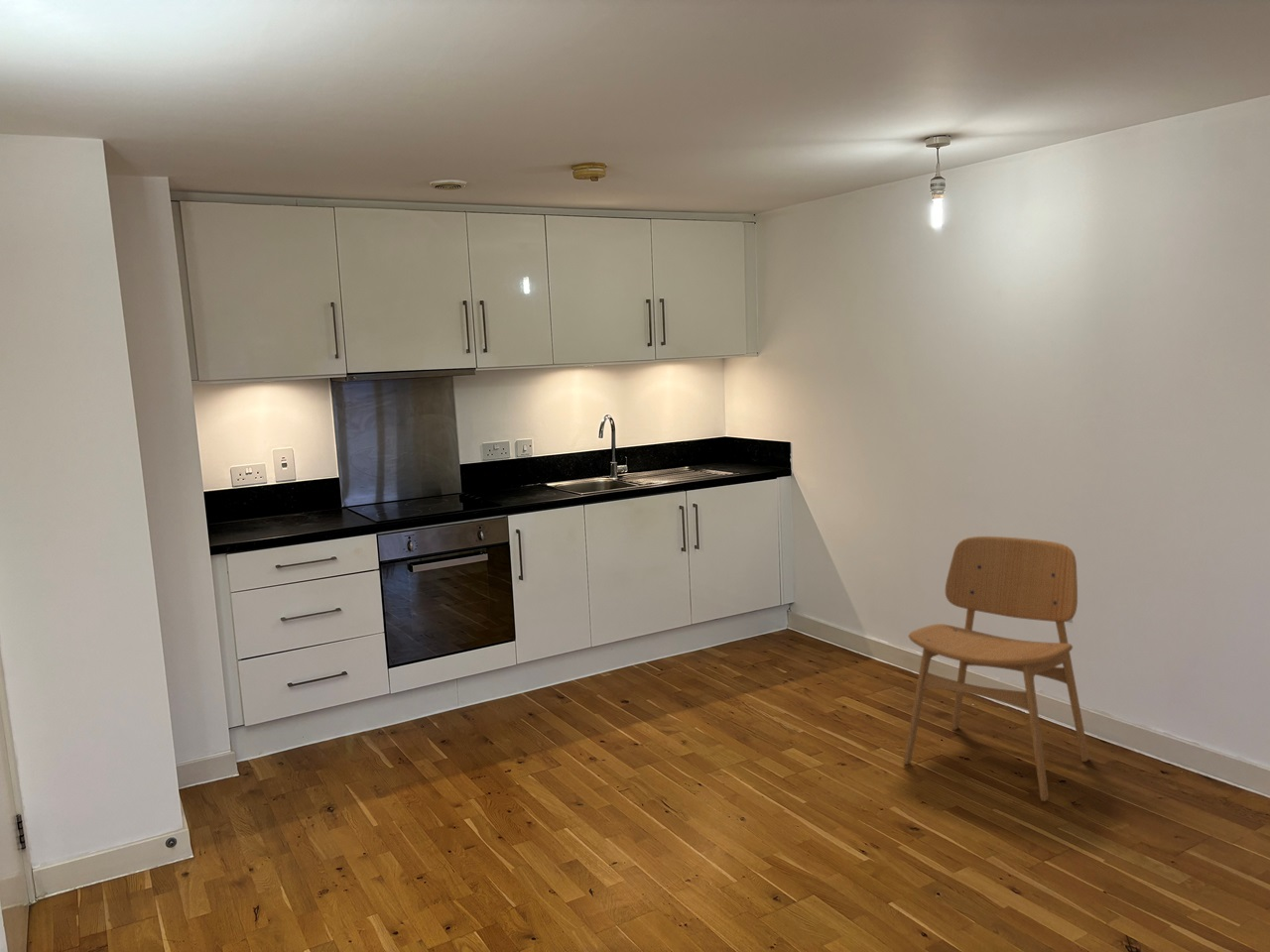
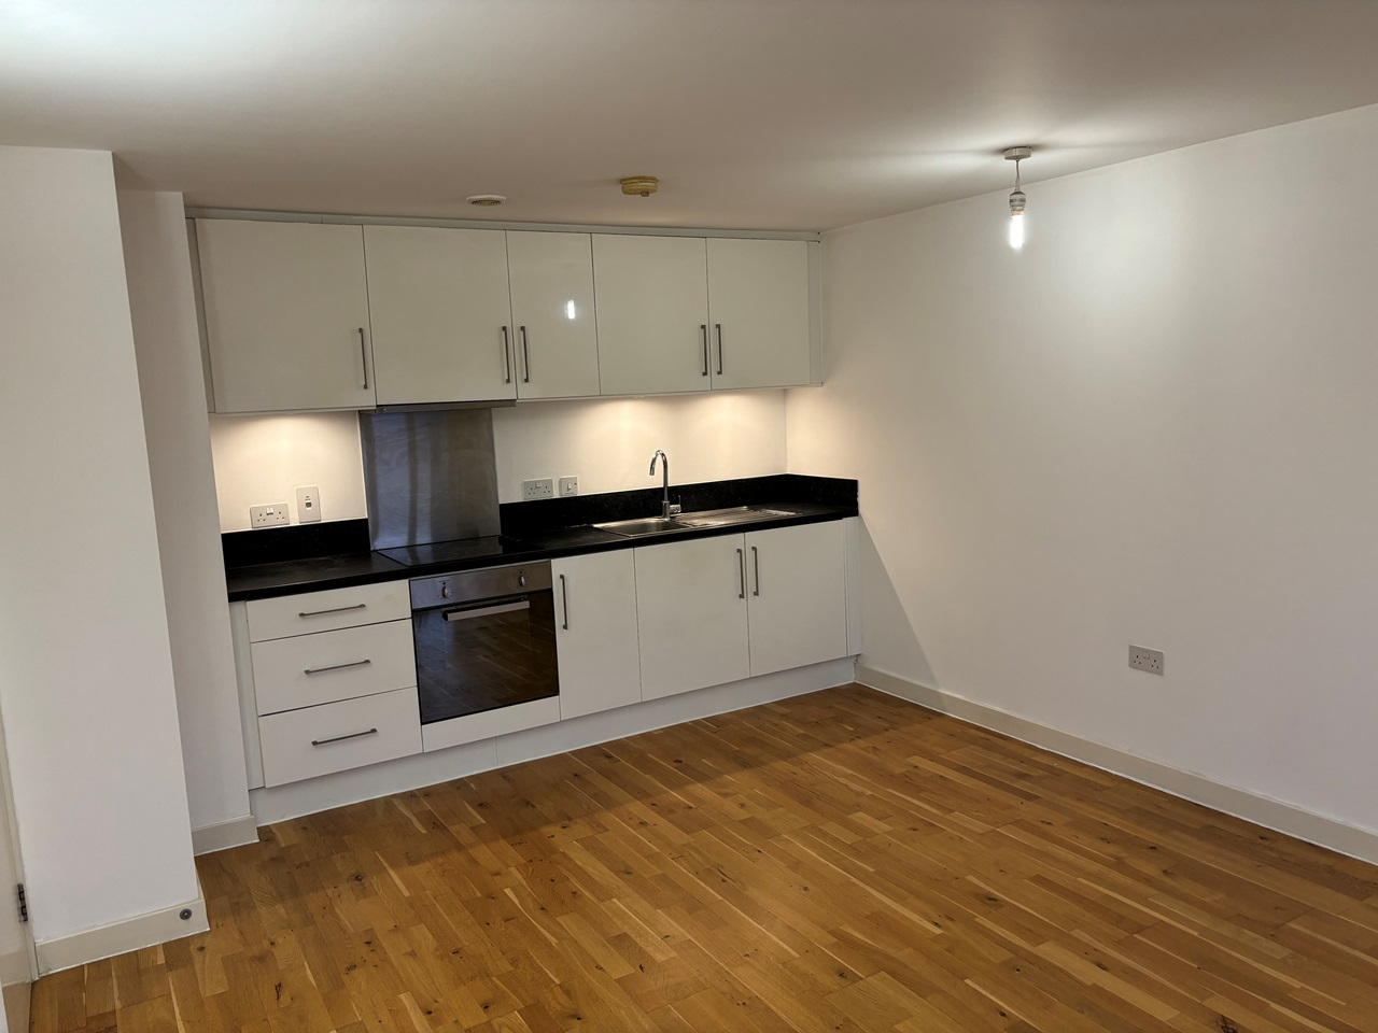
- dining chair [903,535,1089,802]
